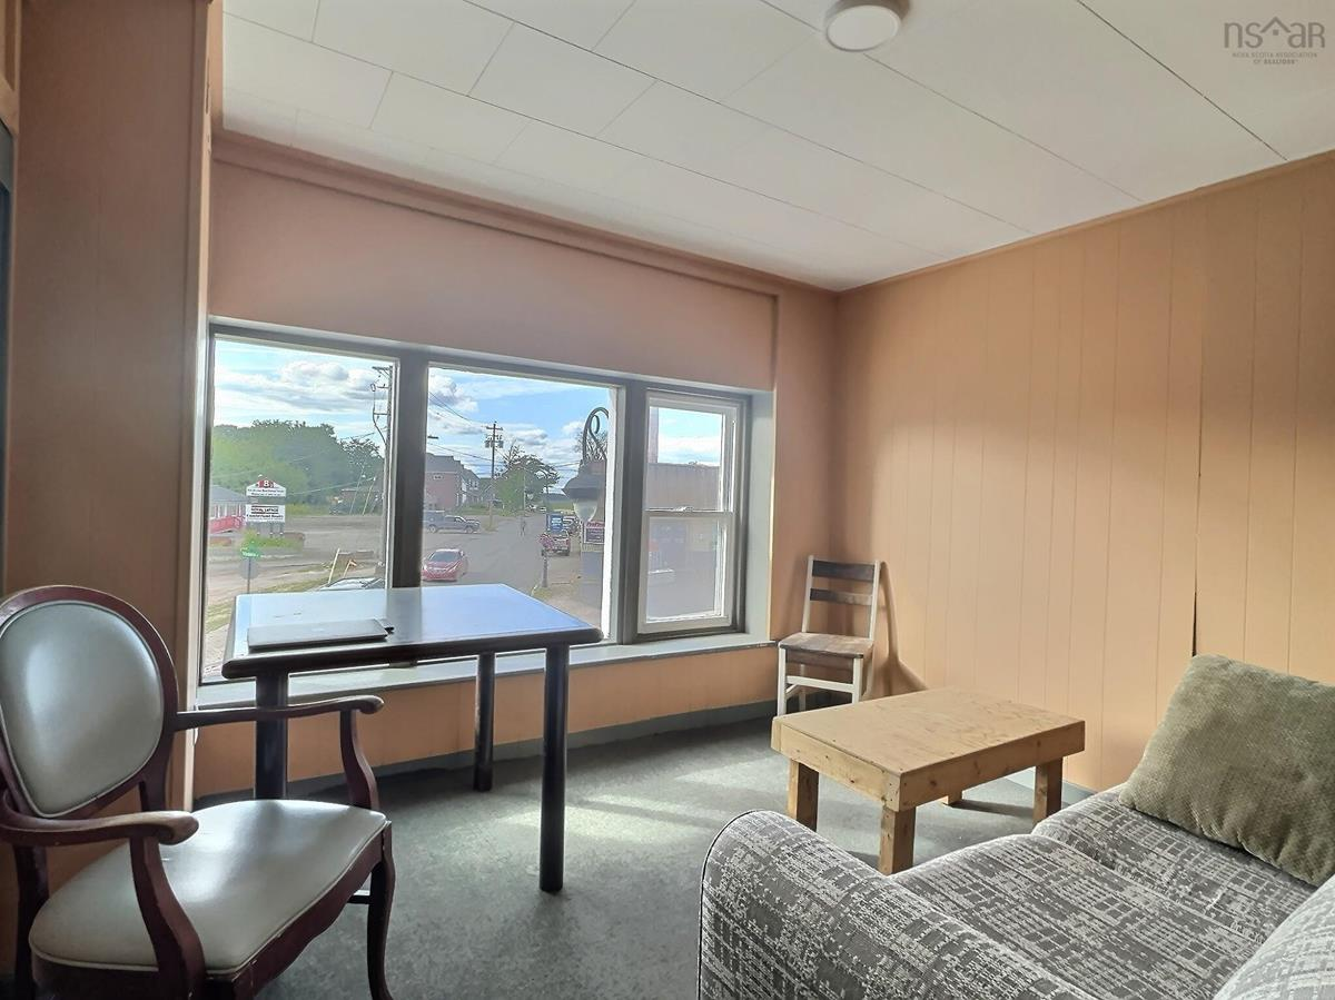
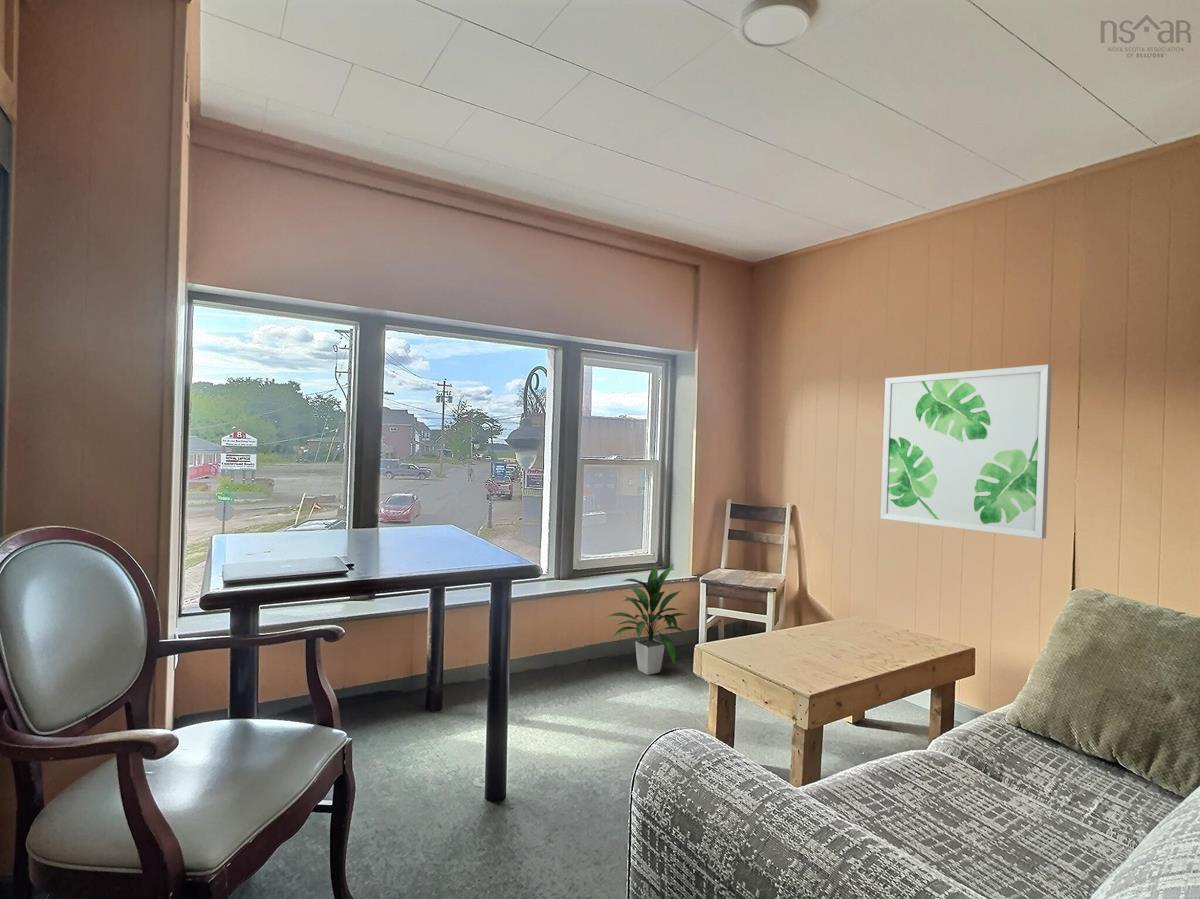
+ wall art [880,364,1053,540]
+ indoor plant [605,563,690,676]
